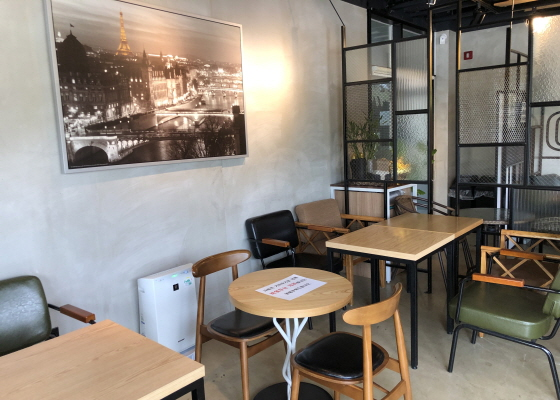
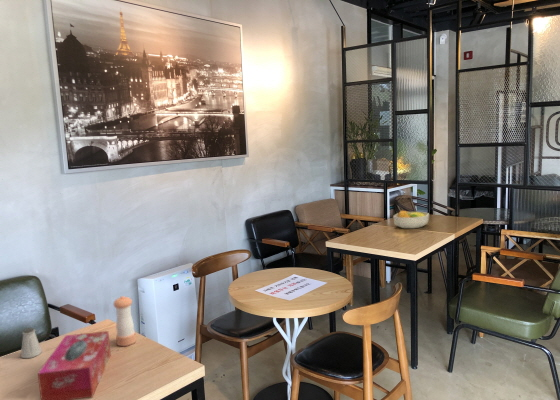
+ pepper shaker [113,295,137,347]
+ tissue box [37,330,112,400]
+ saltshaker [20,327,43,359]
+ fruit bowl [392,210,430,229]
